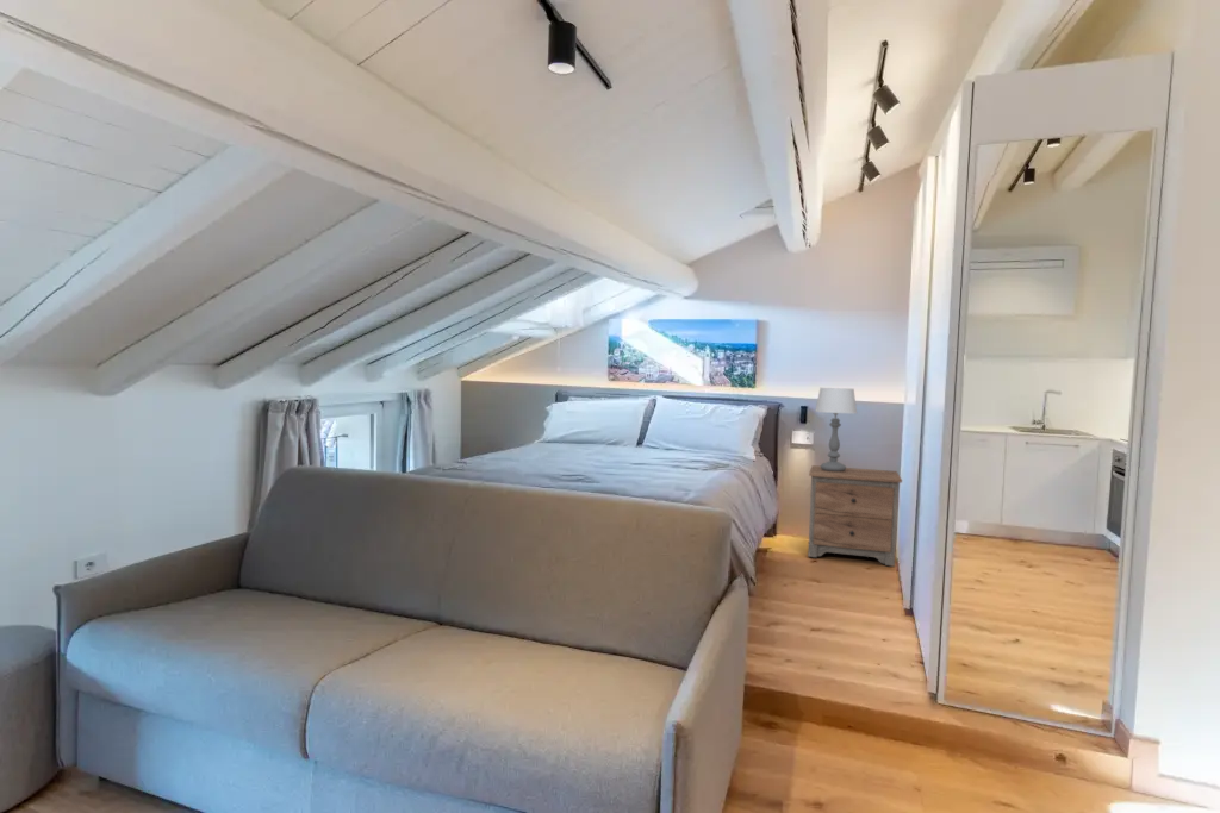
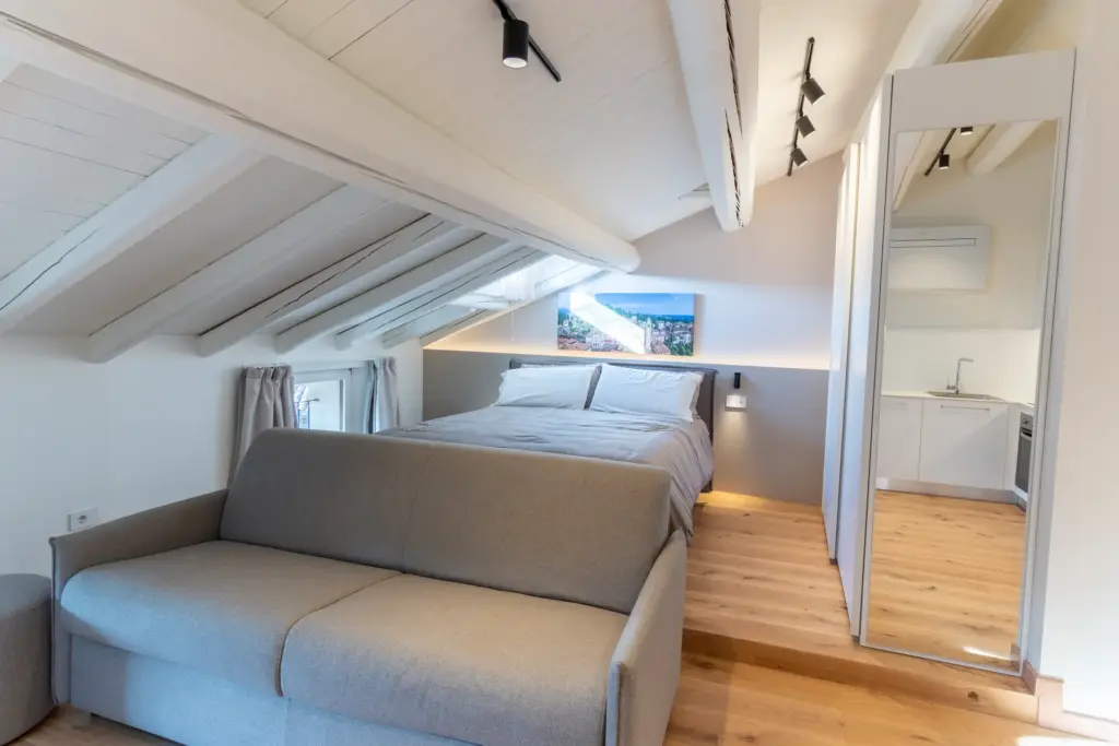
- table lamp [814,387,858,471]
- nightstand [807,464,903,567]
